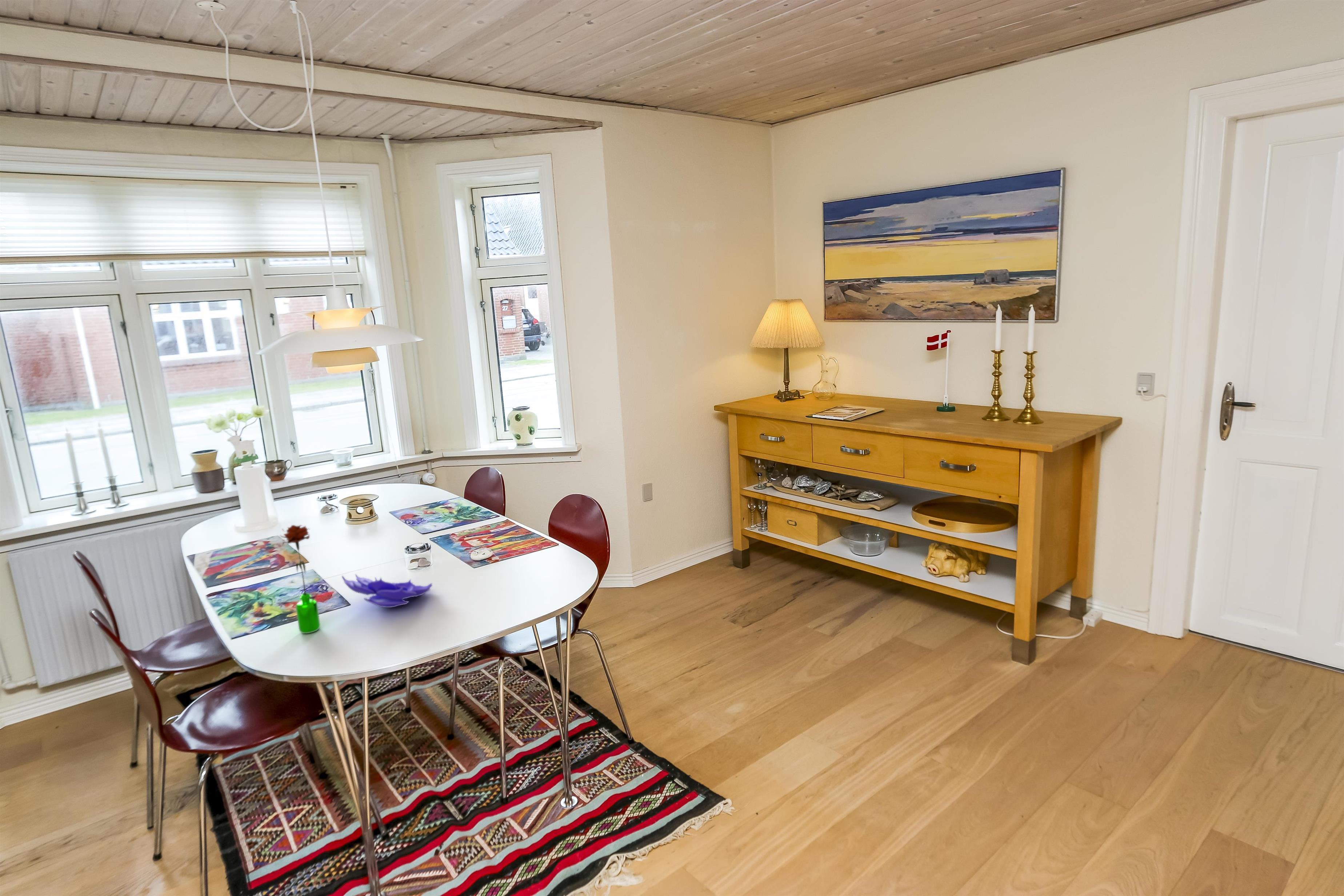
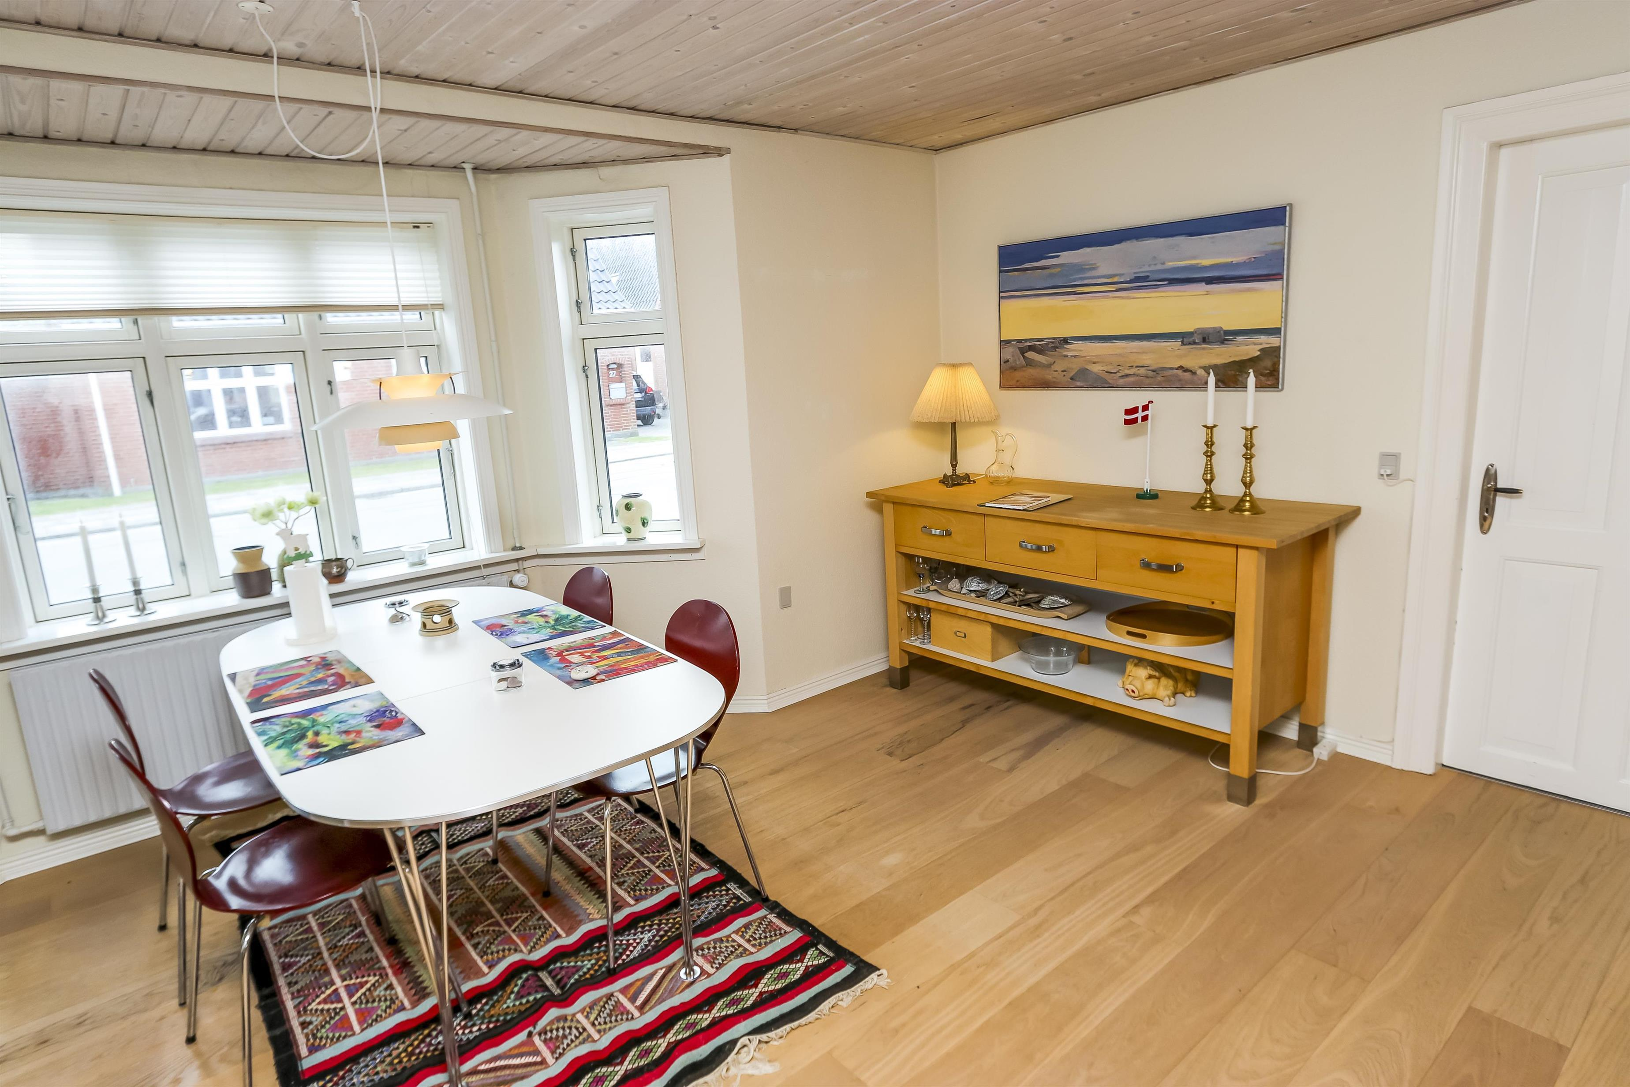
- decorative bowl [341,573,433,608]
- flower [279,525,320,634]
